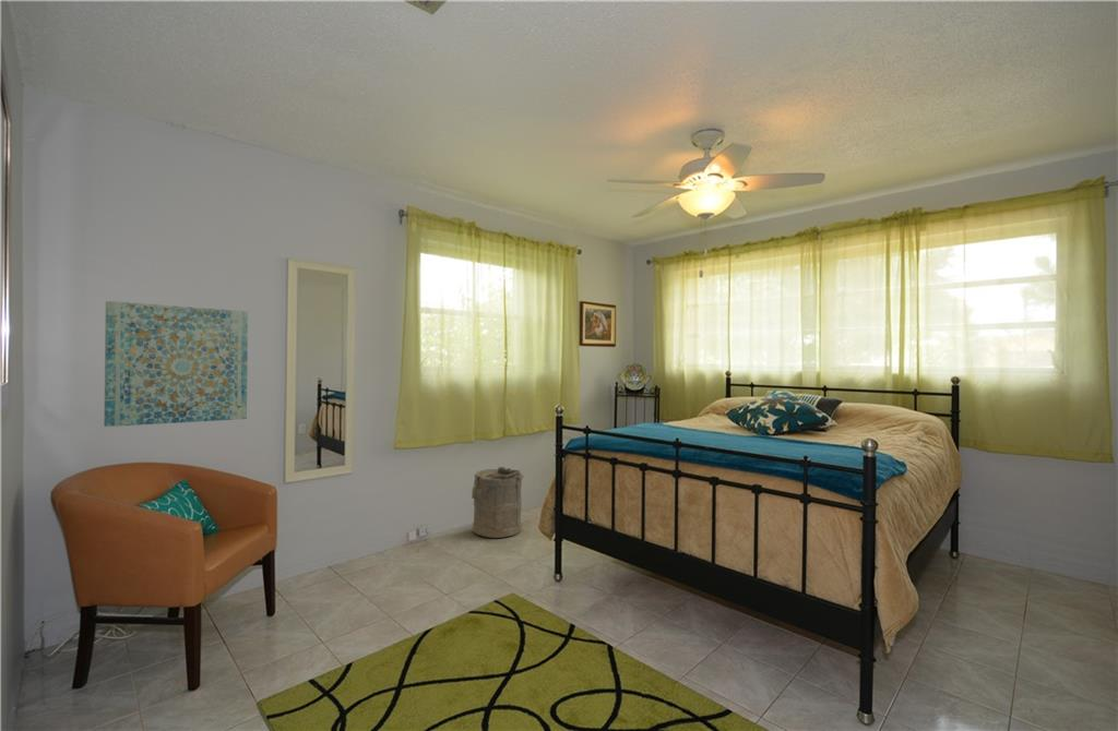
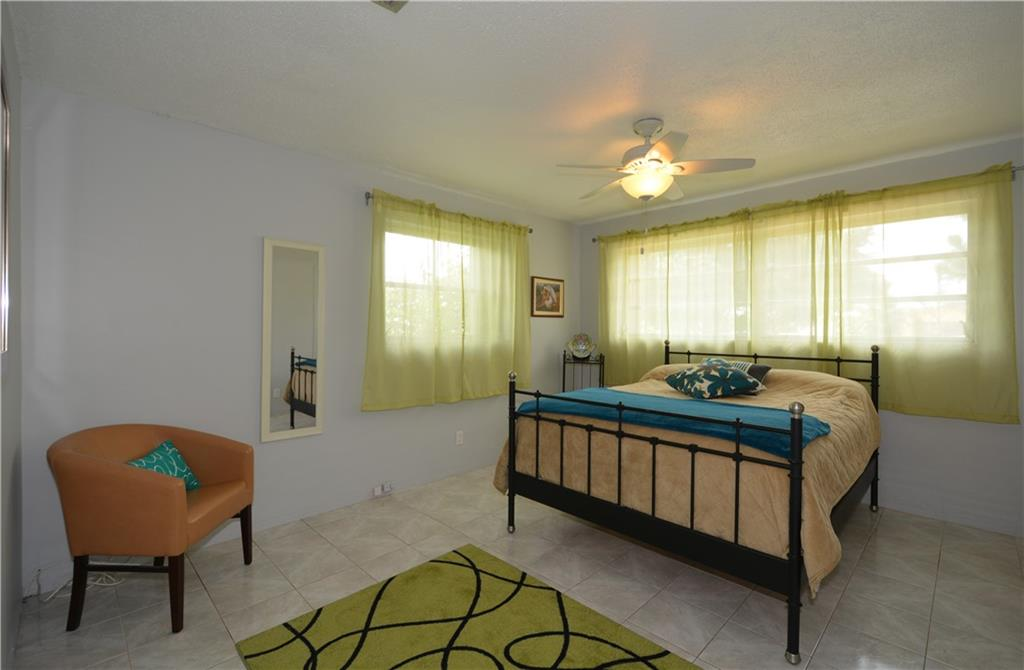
- laundry hamper [471,466,525,539]
- wall art [103,300,249,428]
